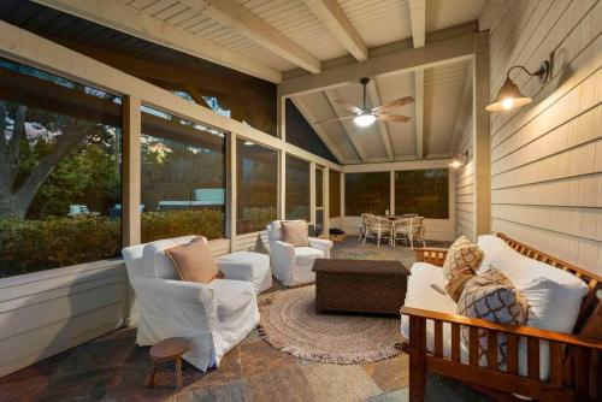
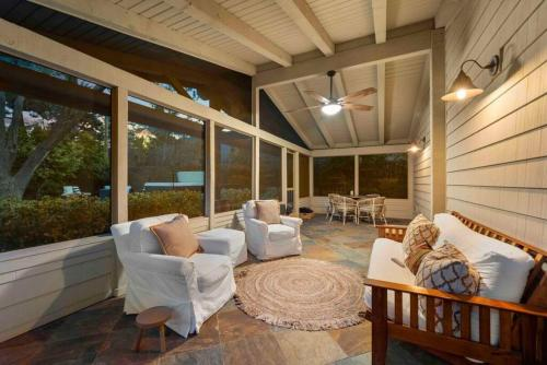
- cabinet [311,258,413,315]
